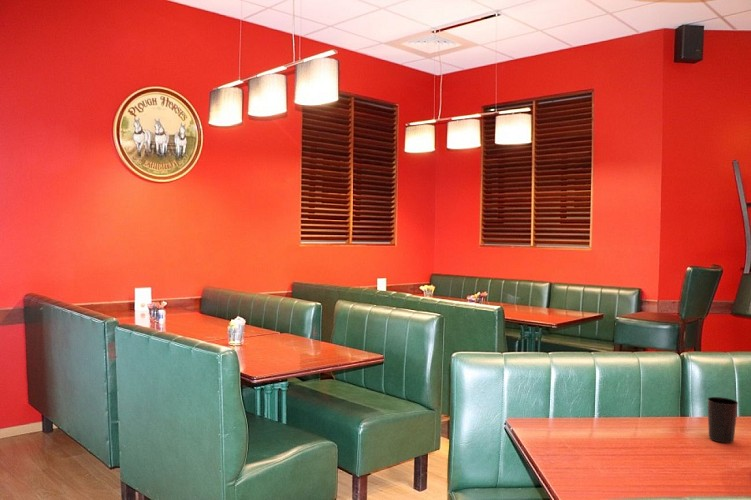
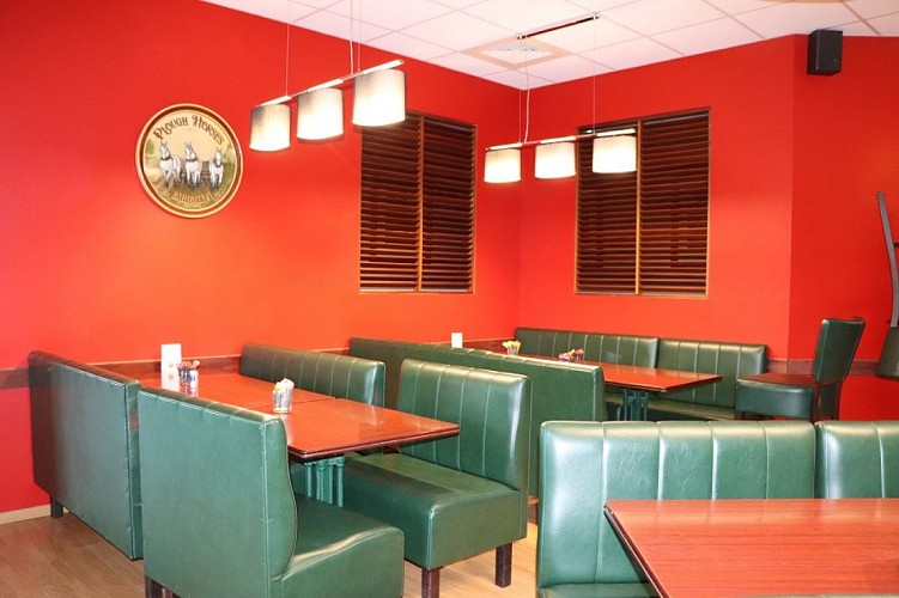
- cup [707,396,739,444]
